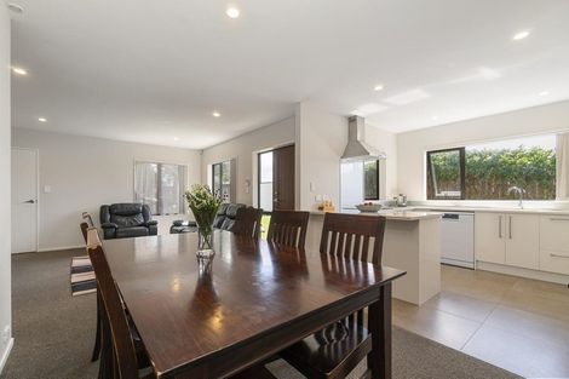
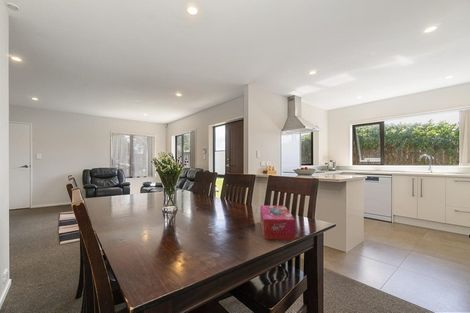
+ tissue box [259,204,296,241]
